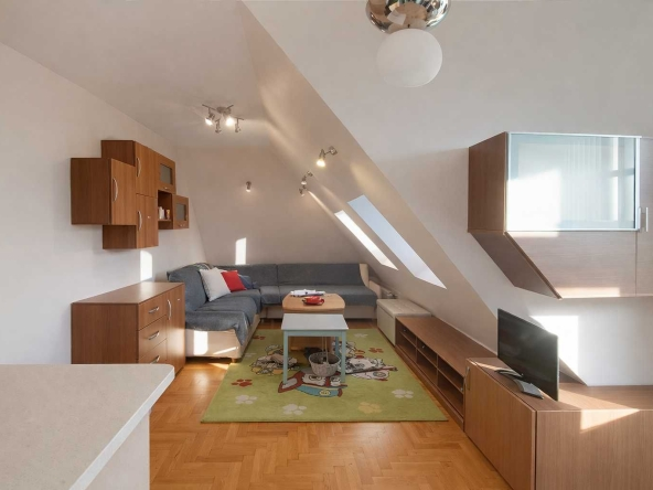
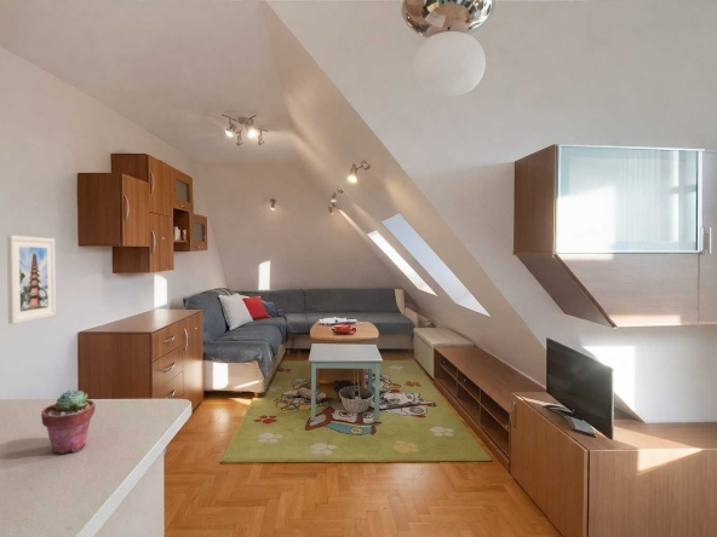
+ potted succulent [40,389,97,455]
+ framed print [6,235,57,325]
